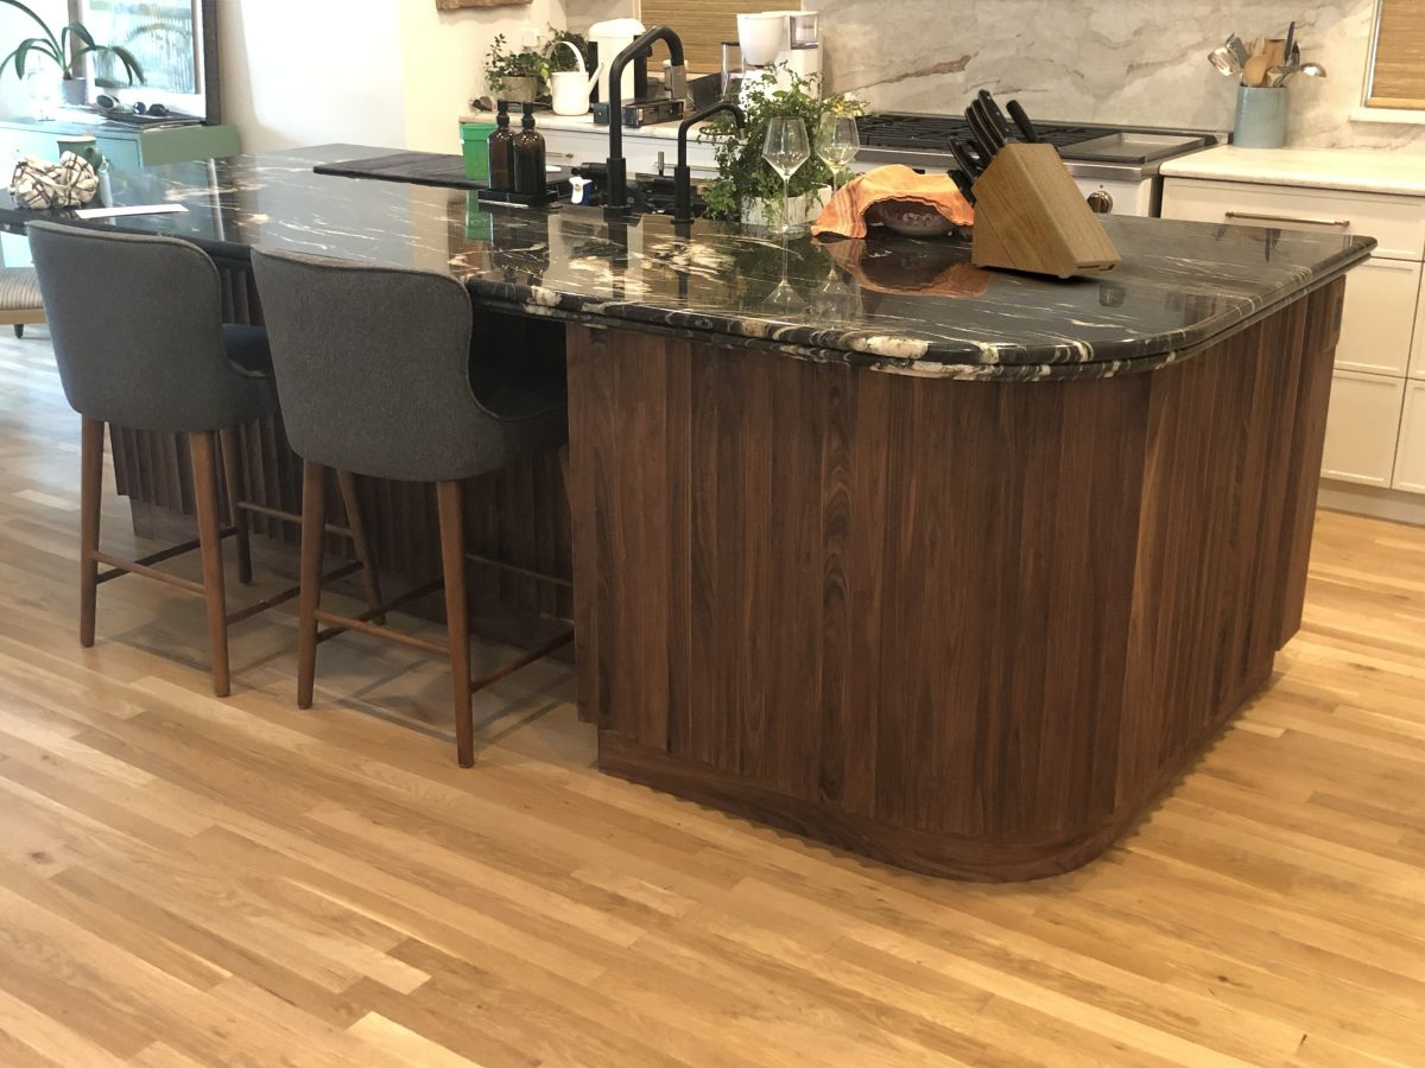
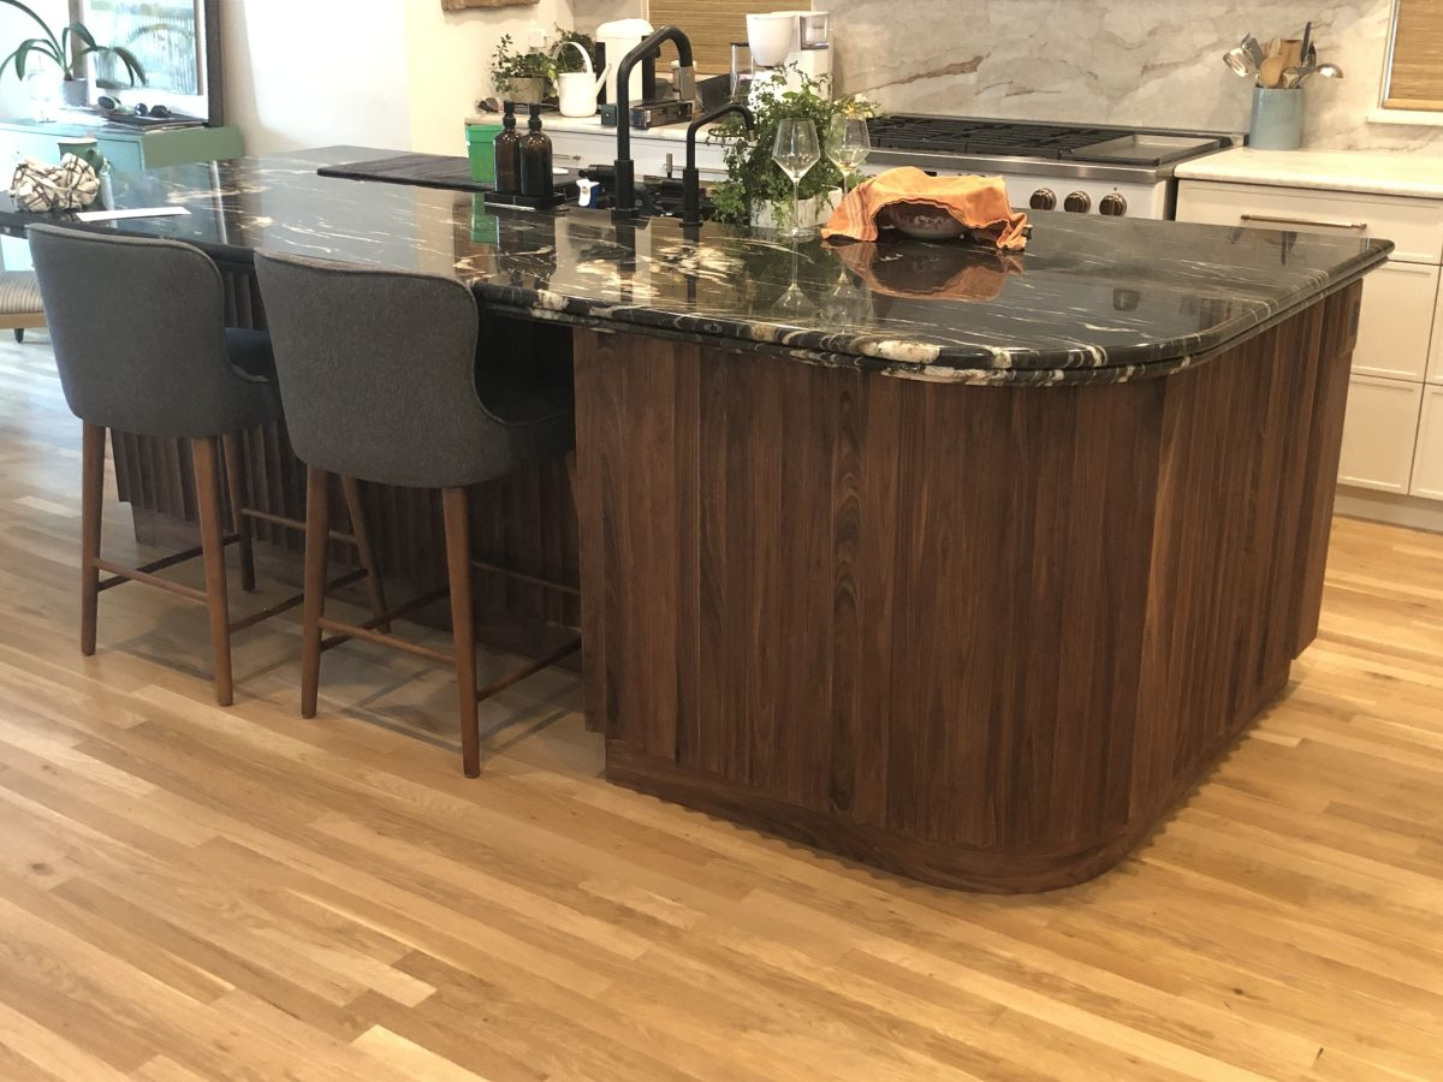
- knife block [946,88,1123,279]
